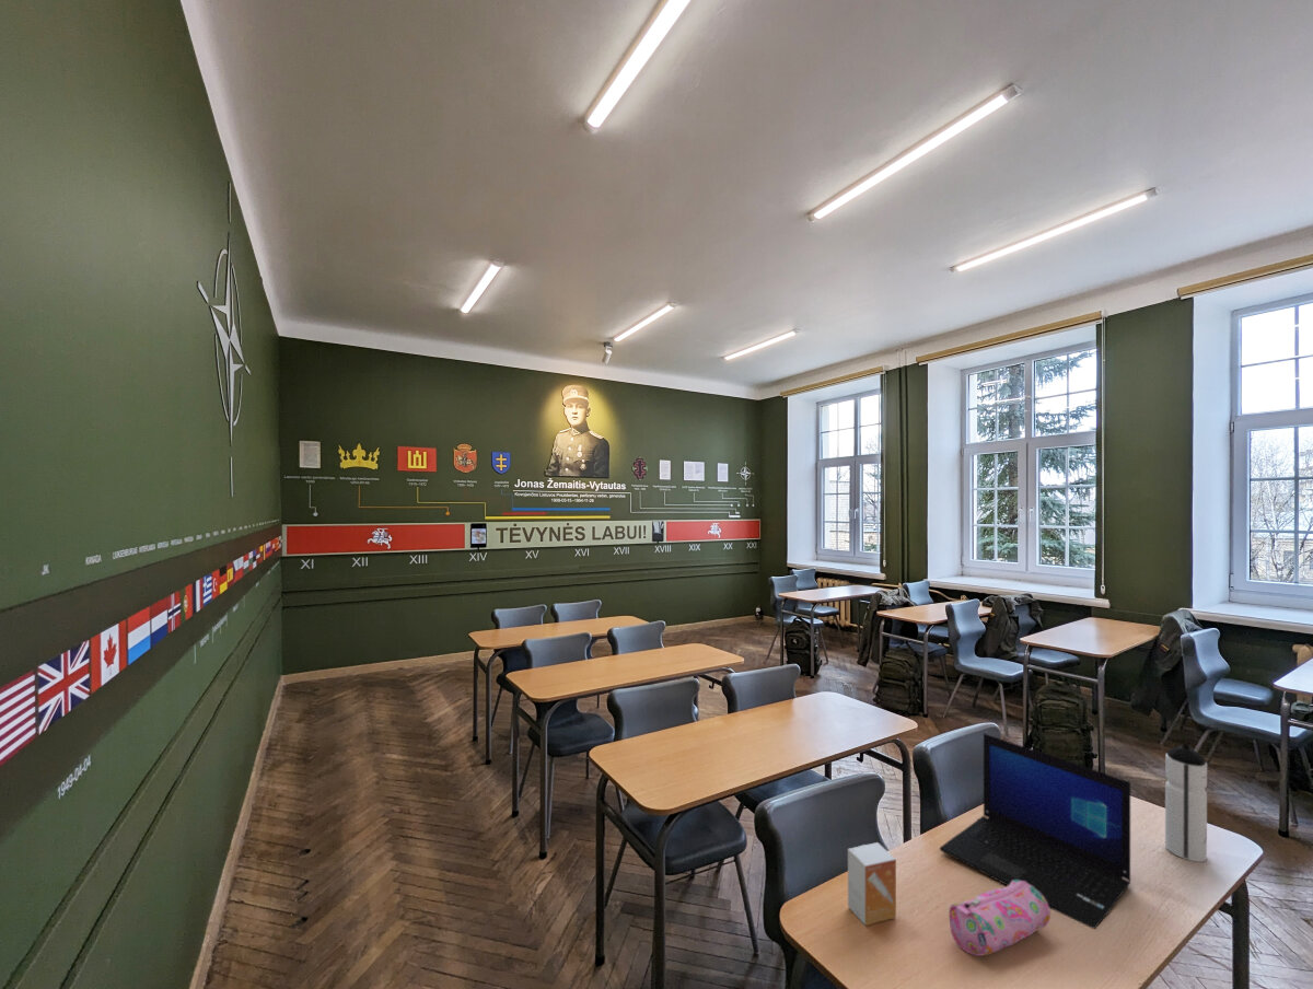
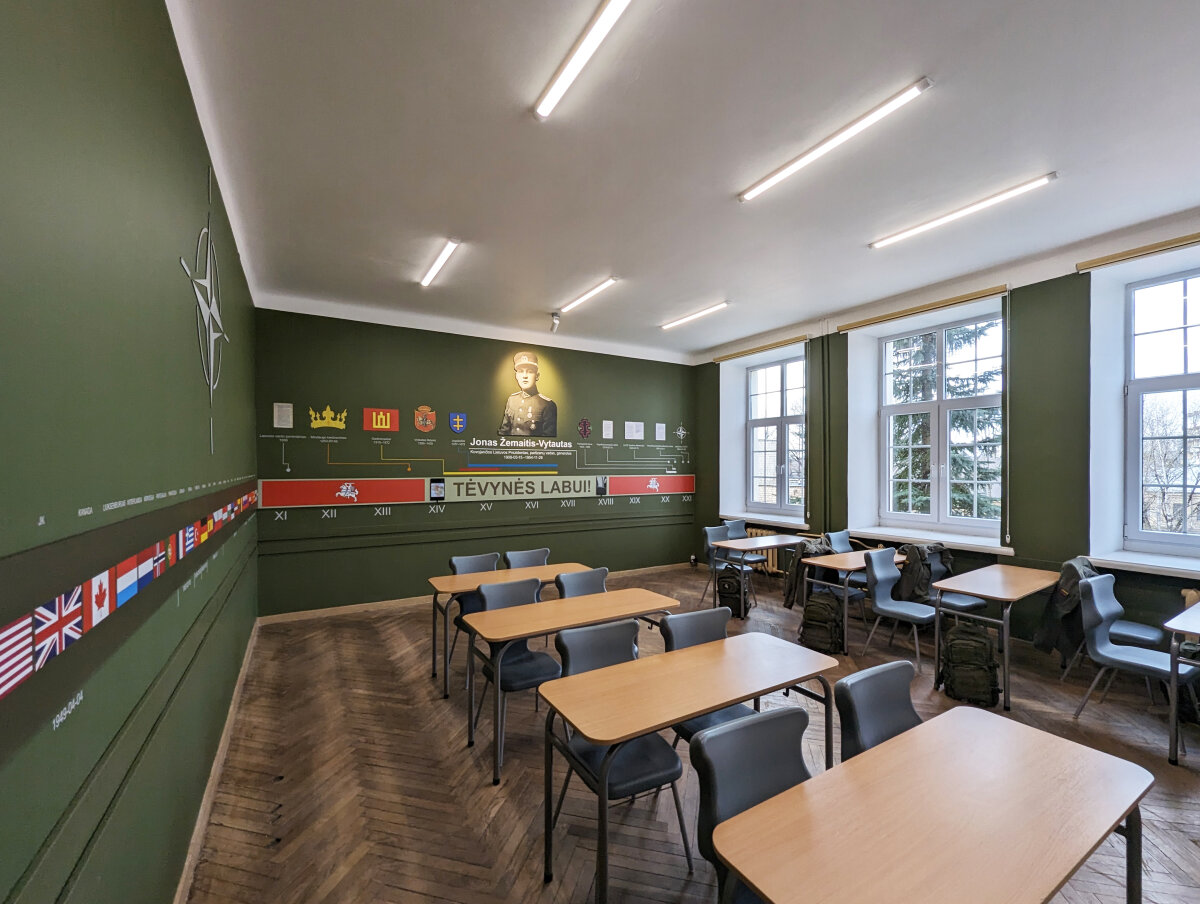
- small box [847,841,897,927]
- pencil case [948,880,1051,957]
- laptop [939,733,1131,930]
- water bottle [1164,743,1208,863]
